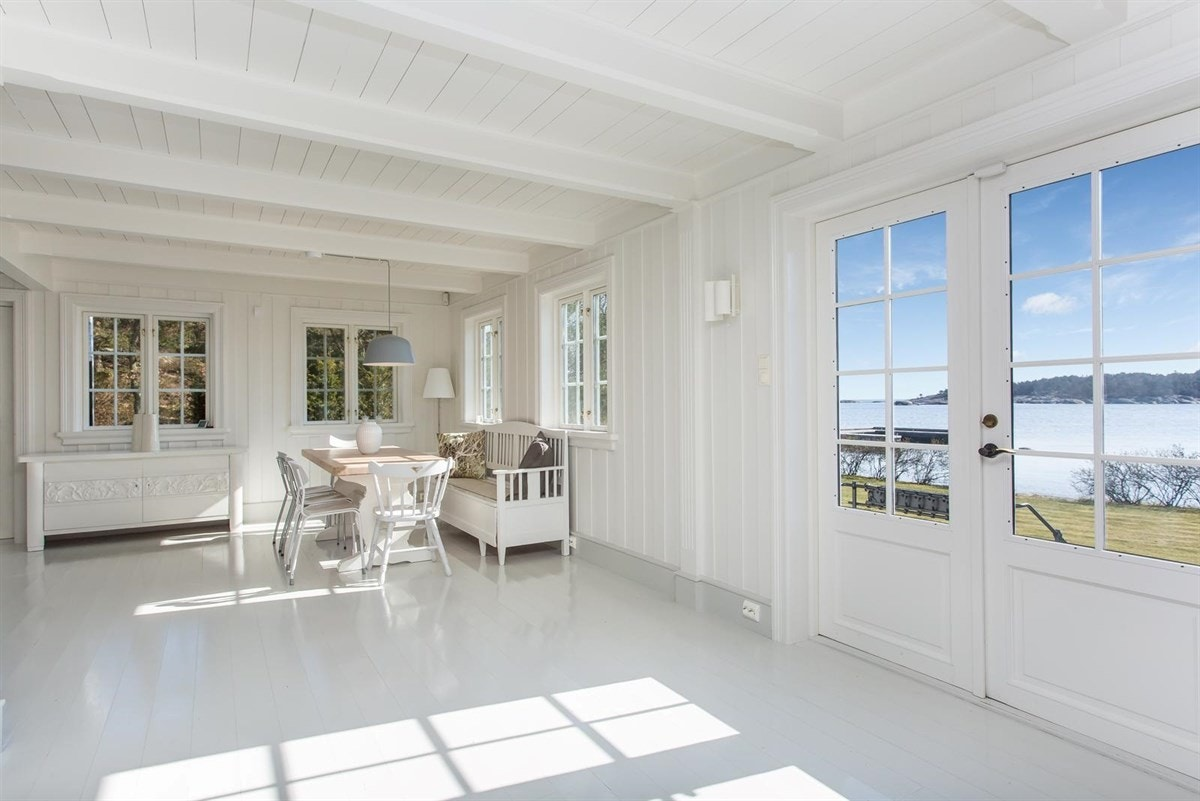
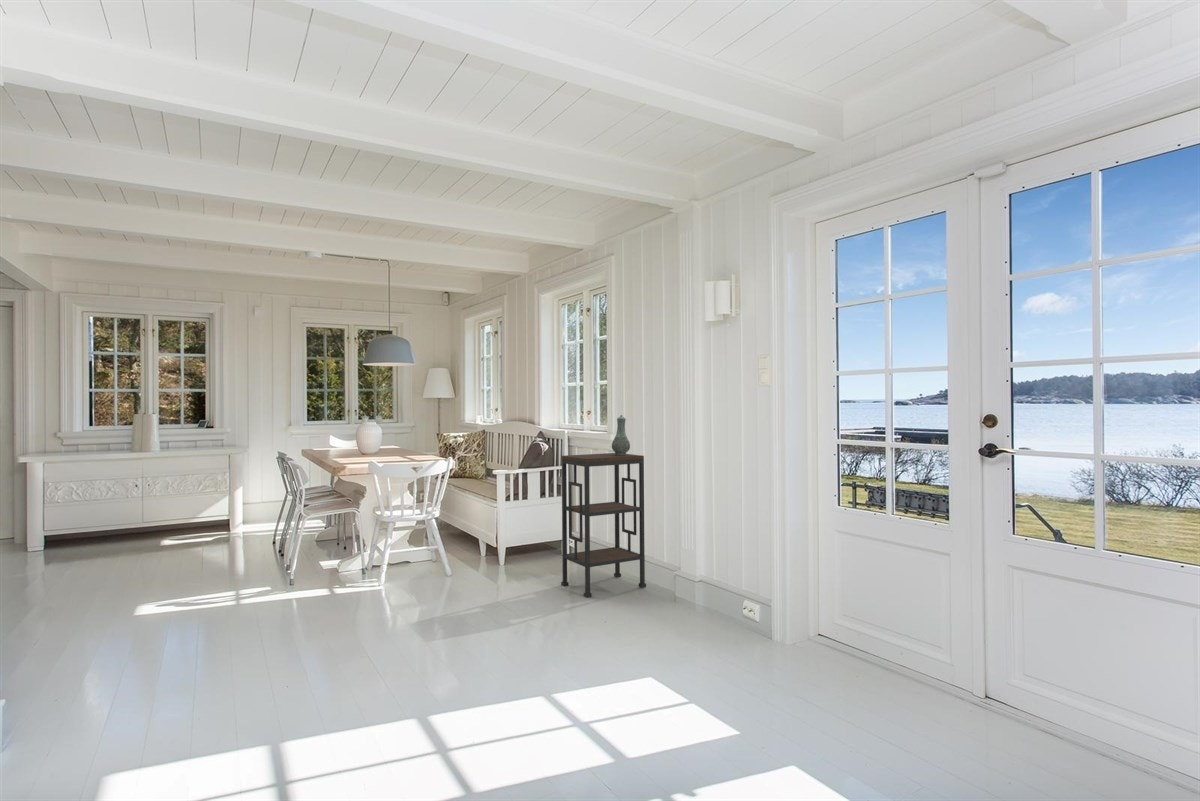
+ vase [611,414,631,456]
+ shelving unit [560,452,647,599]
